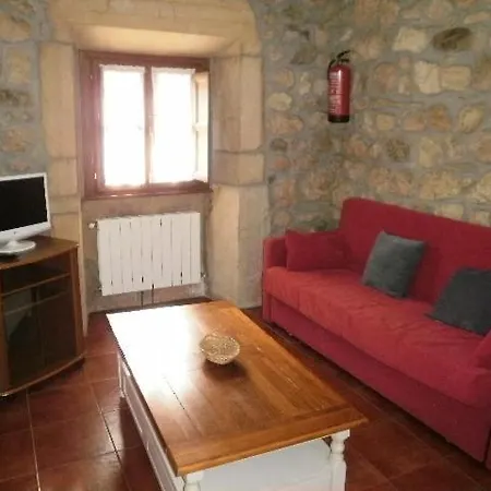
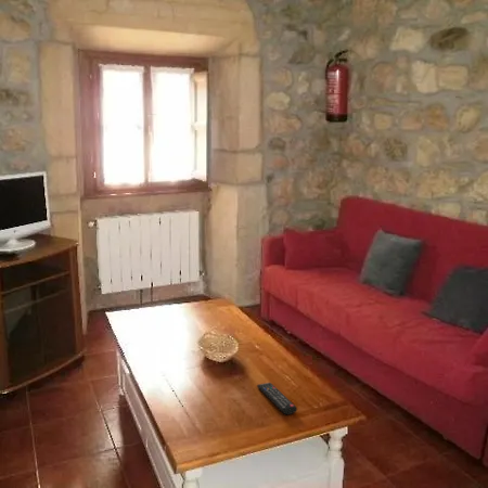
+ remote control [256,382,298,415]
